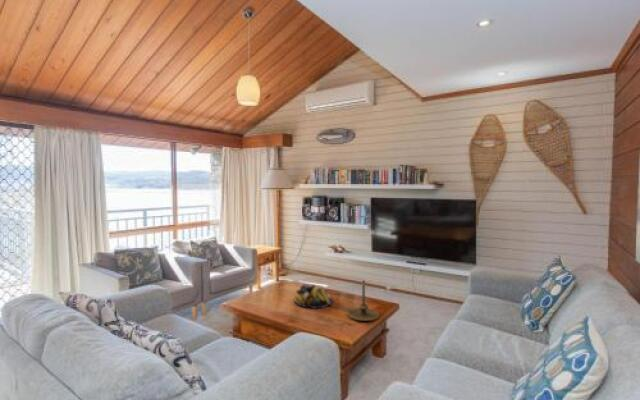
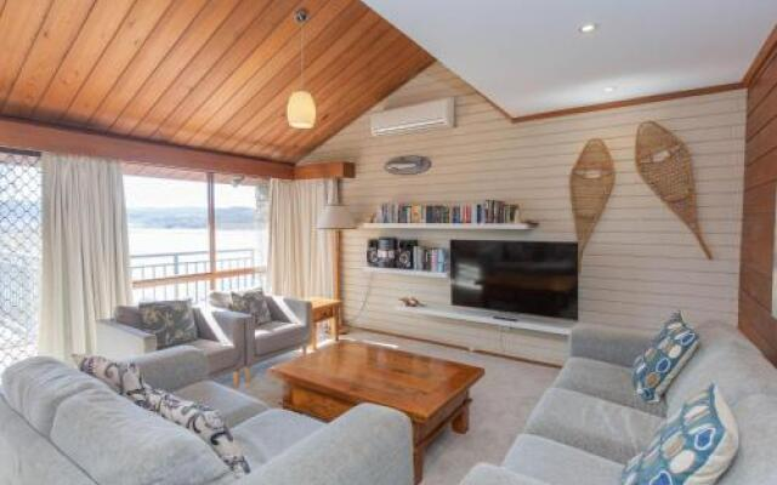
- candle holder [347,279,381,322]
- fruit bowl [293,284,334,310]
